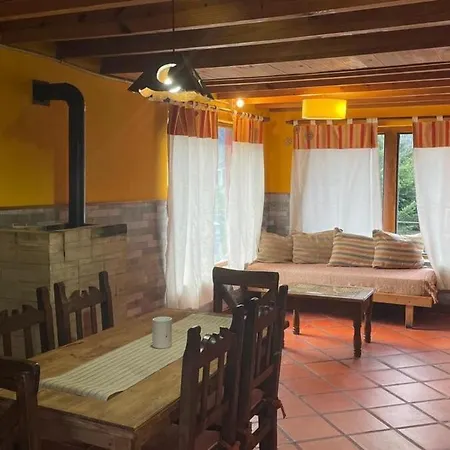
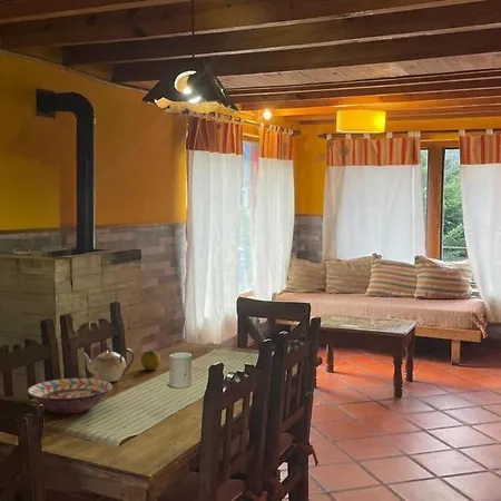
+ fruit [140,350,161,371]
+ teapot [78,345,135,383]
+ decorative bowl [27,377,114,414]
